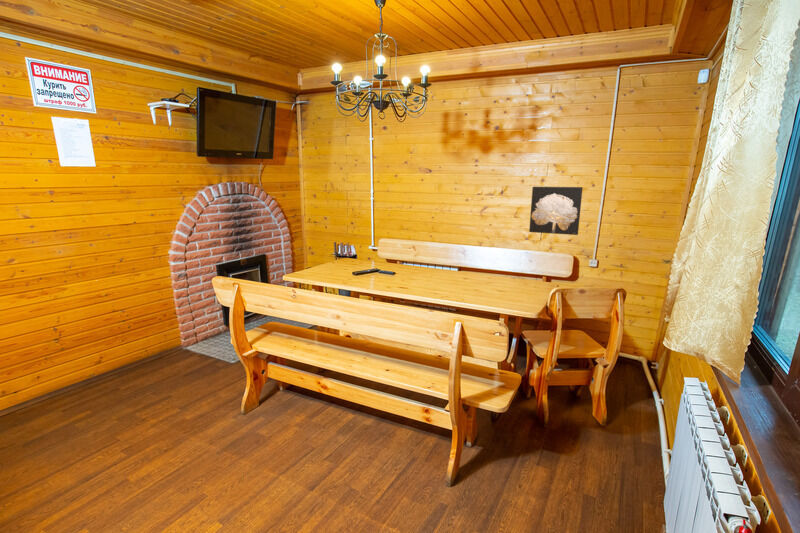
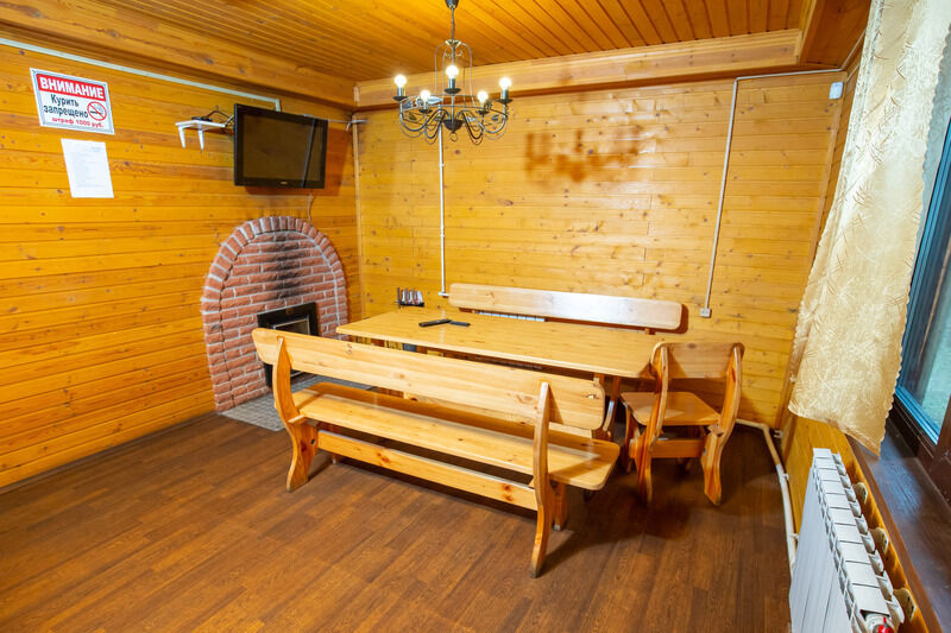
- wall art [528,186,584,236]
